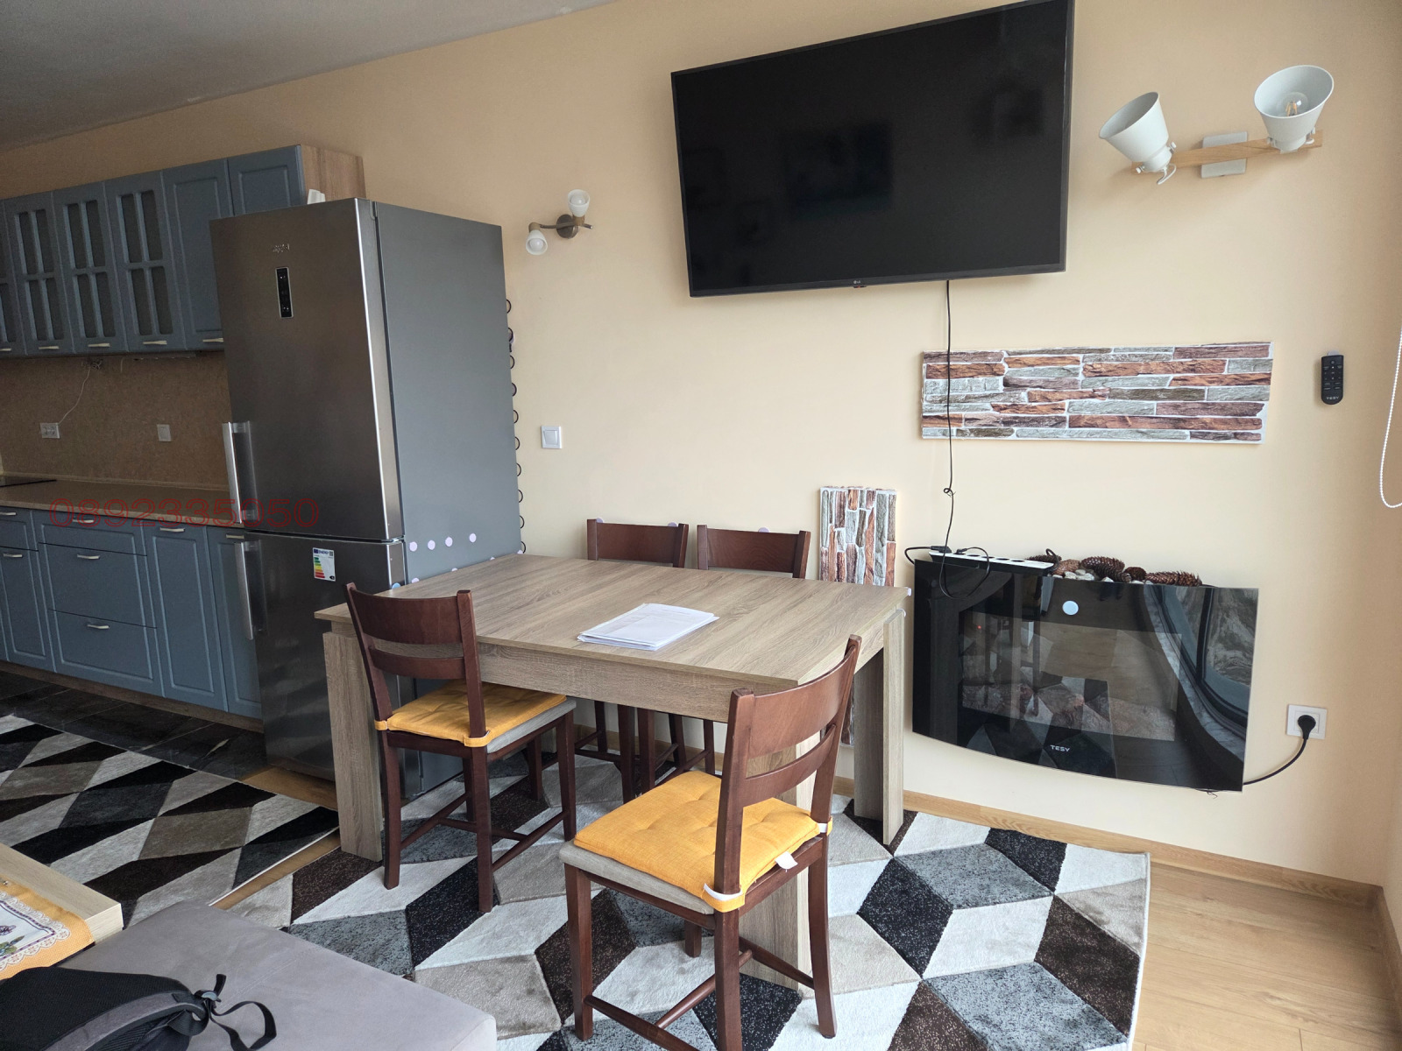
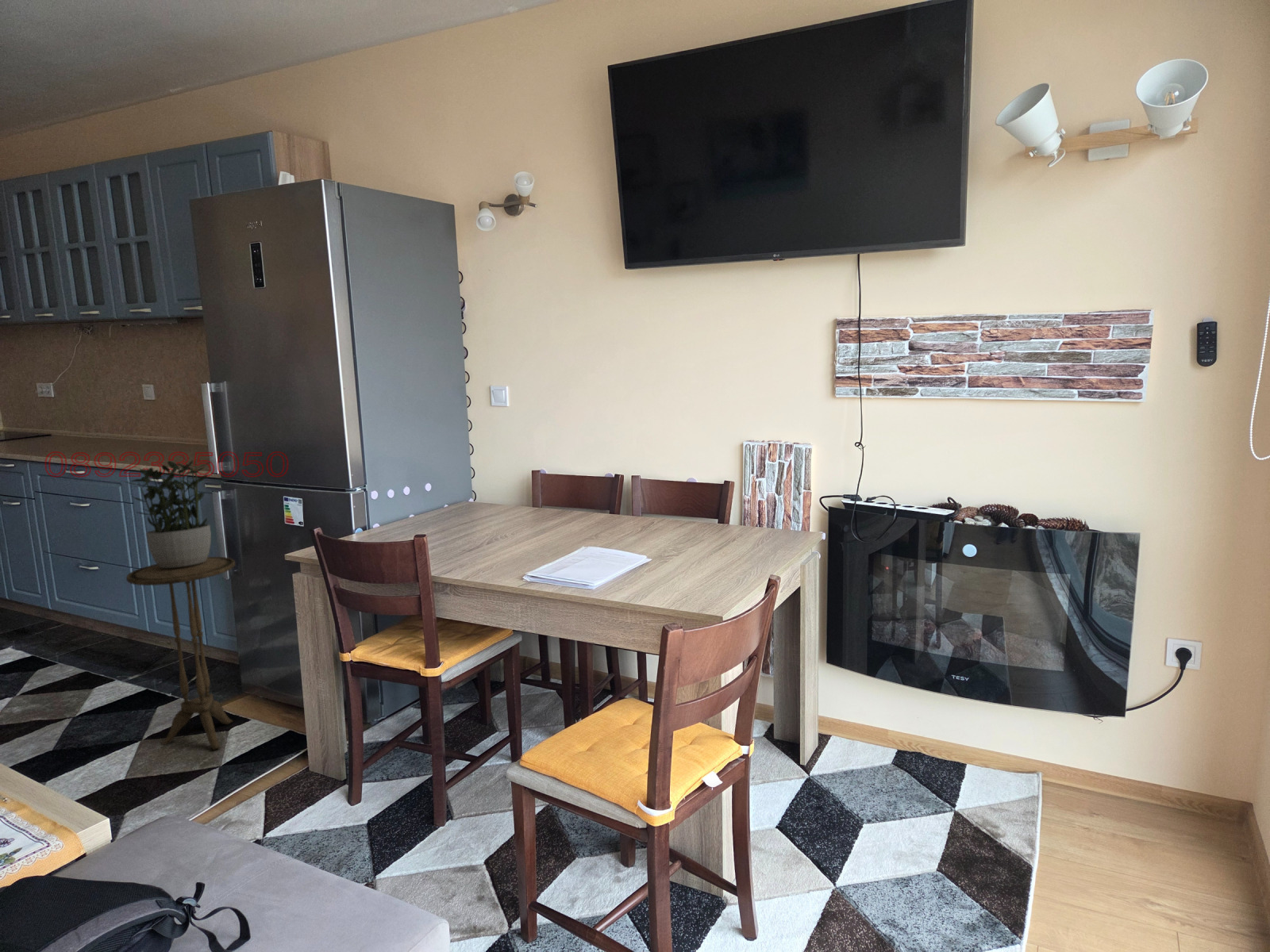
+ potted plant [124,455,214,568]
+ side table [125,556,237,750]
